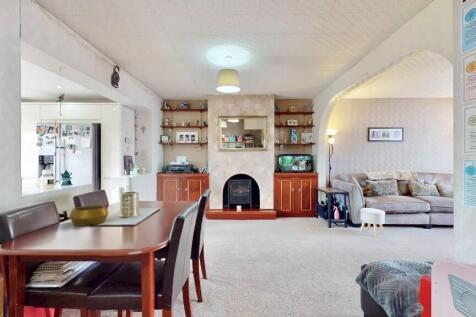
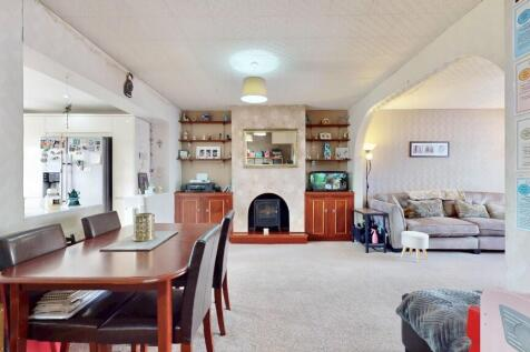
- decorative bowl [68,204,110,227]
